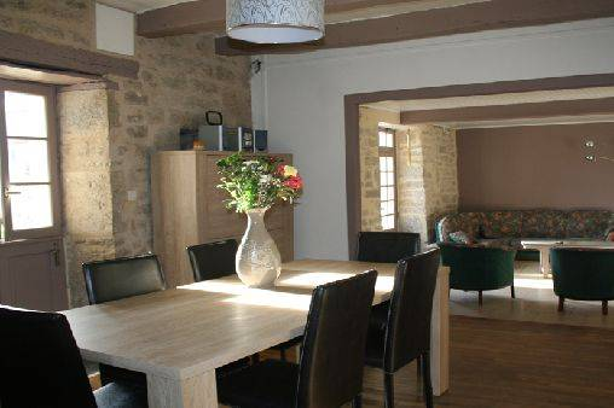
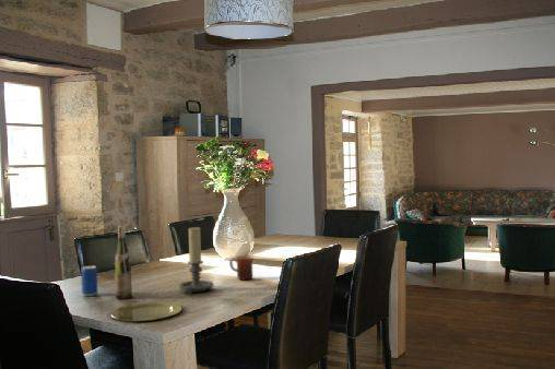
+ plate [109,300,184,322]
+ wine bottle [114,225,133,300]
+ candle holder [178,226,214,295]
+ beverage can [80,265,99,297]
+ mug [228,254,255,281]
